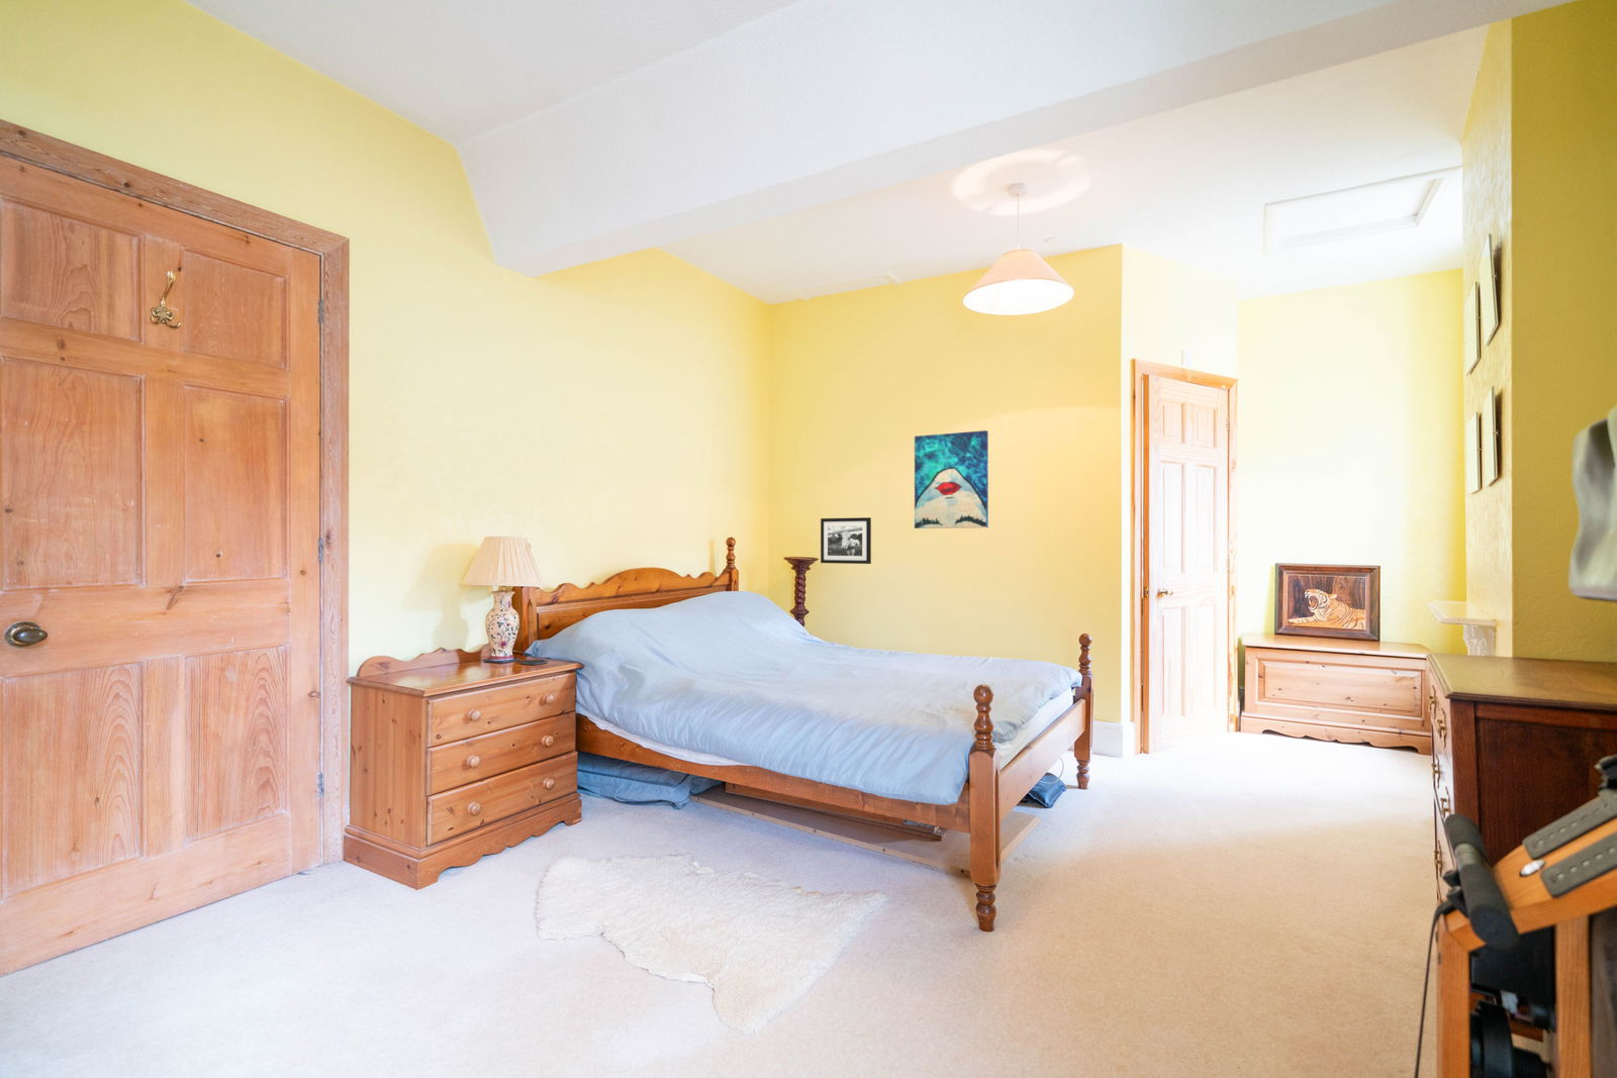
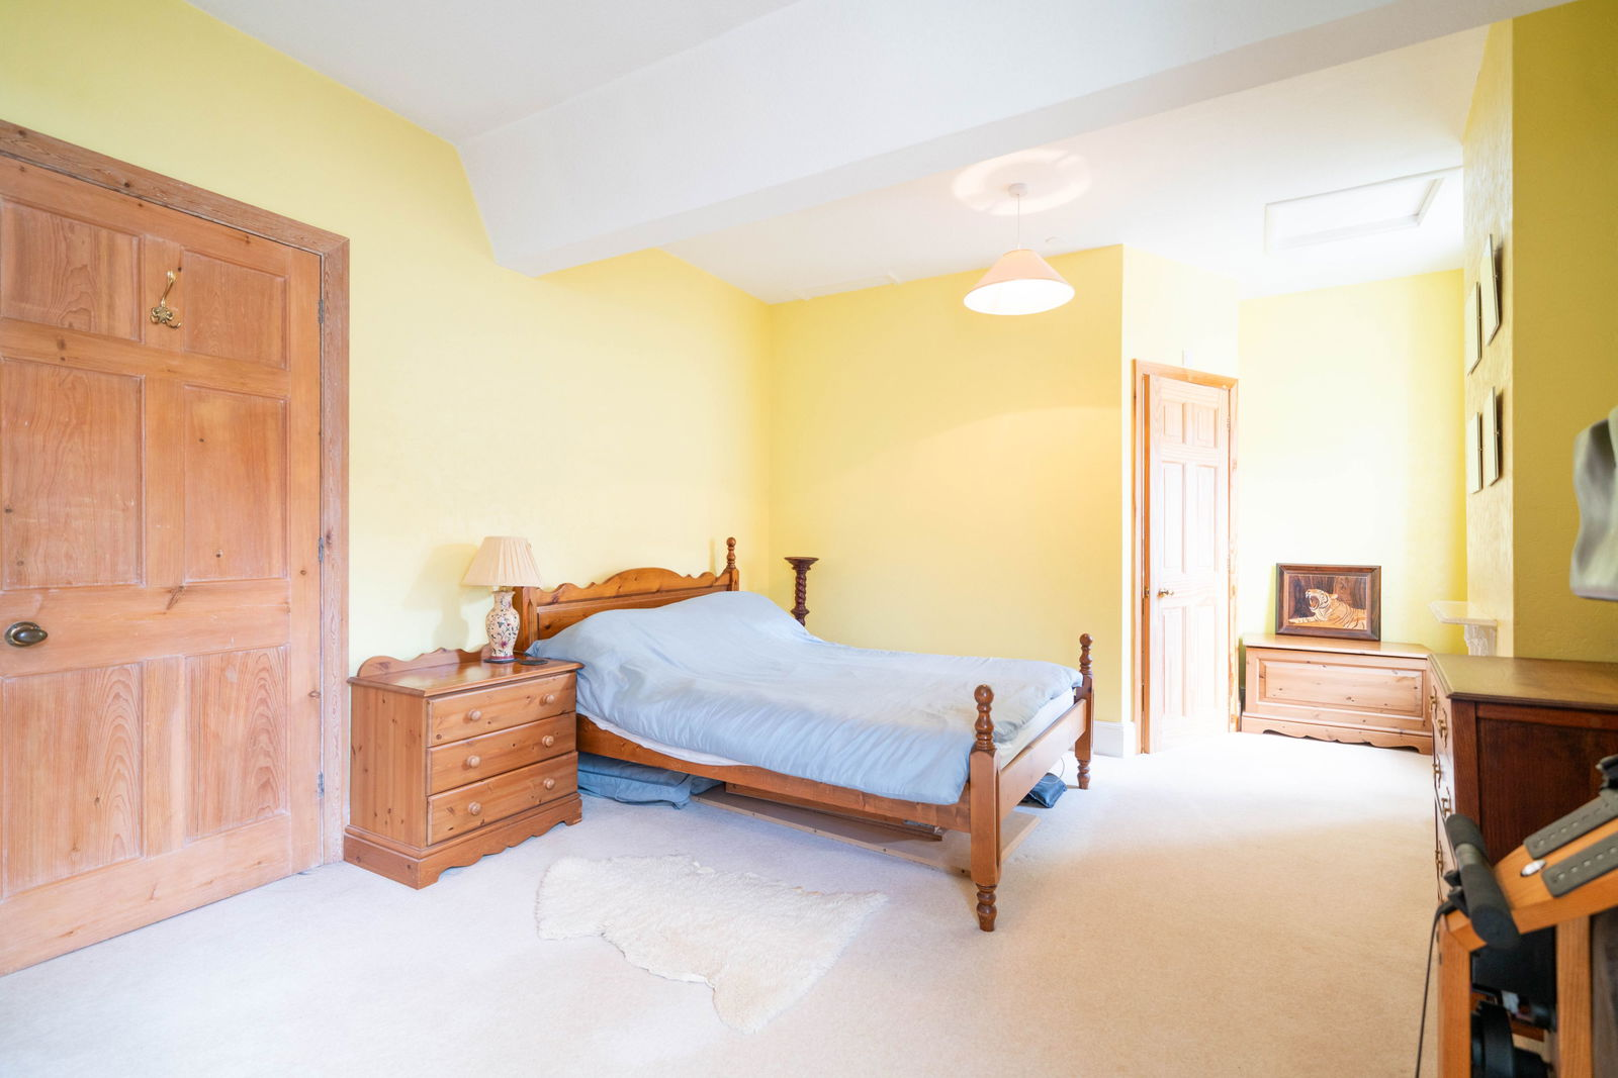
- wall art [913,430,989,529]
- picture frame [819,516,872,564]
